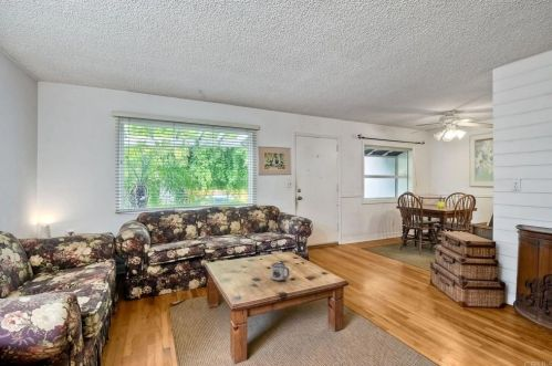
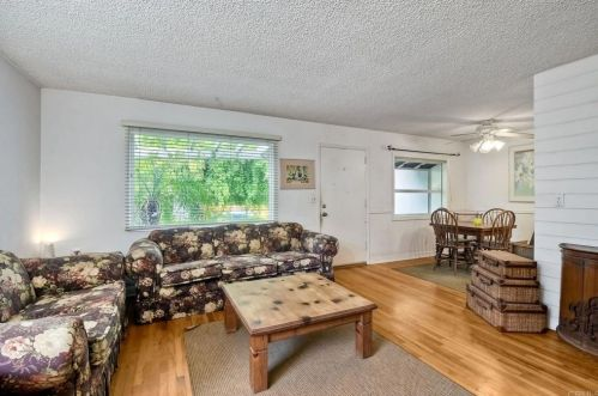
- mug [270,262,291,282]
